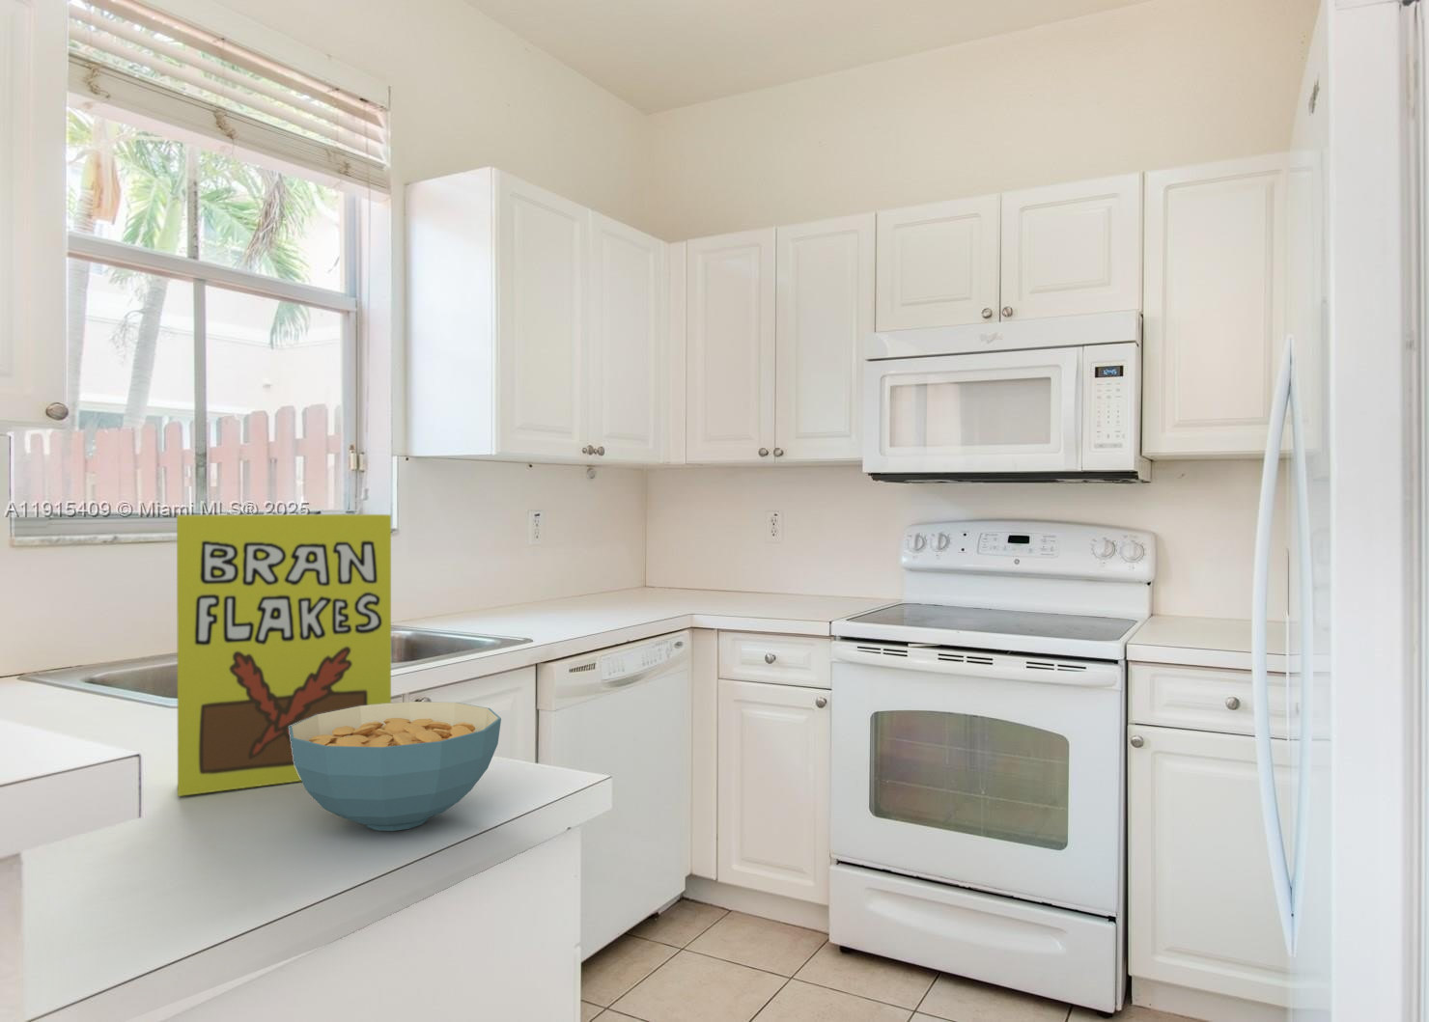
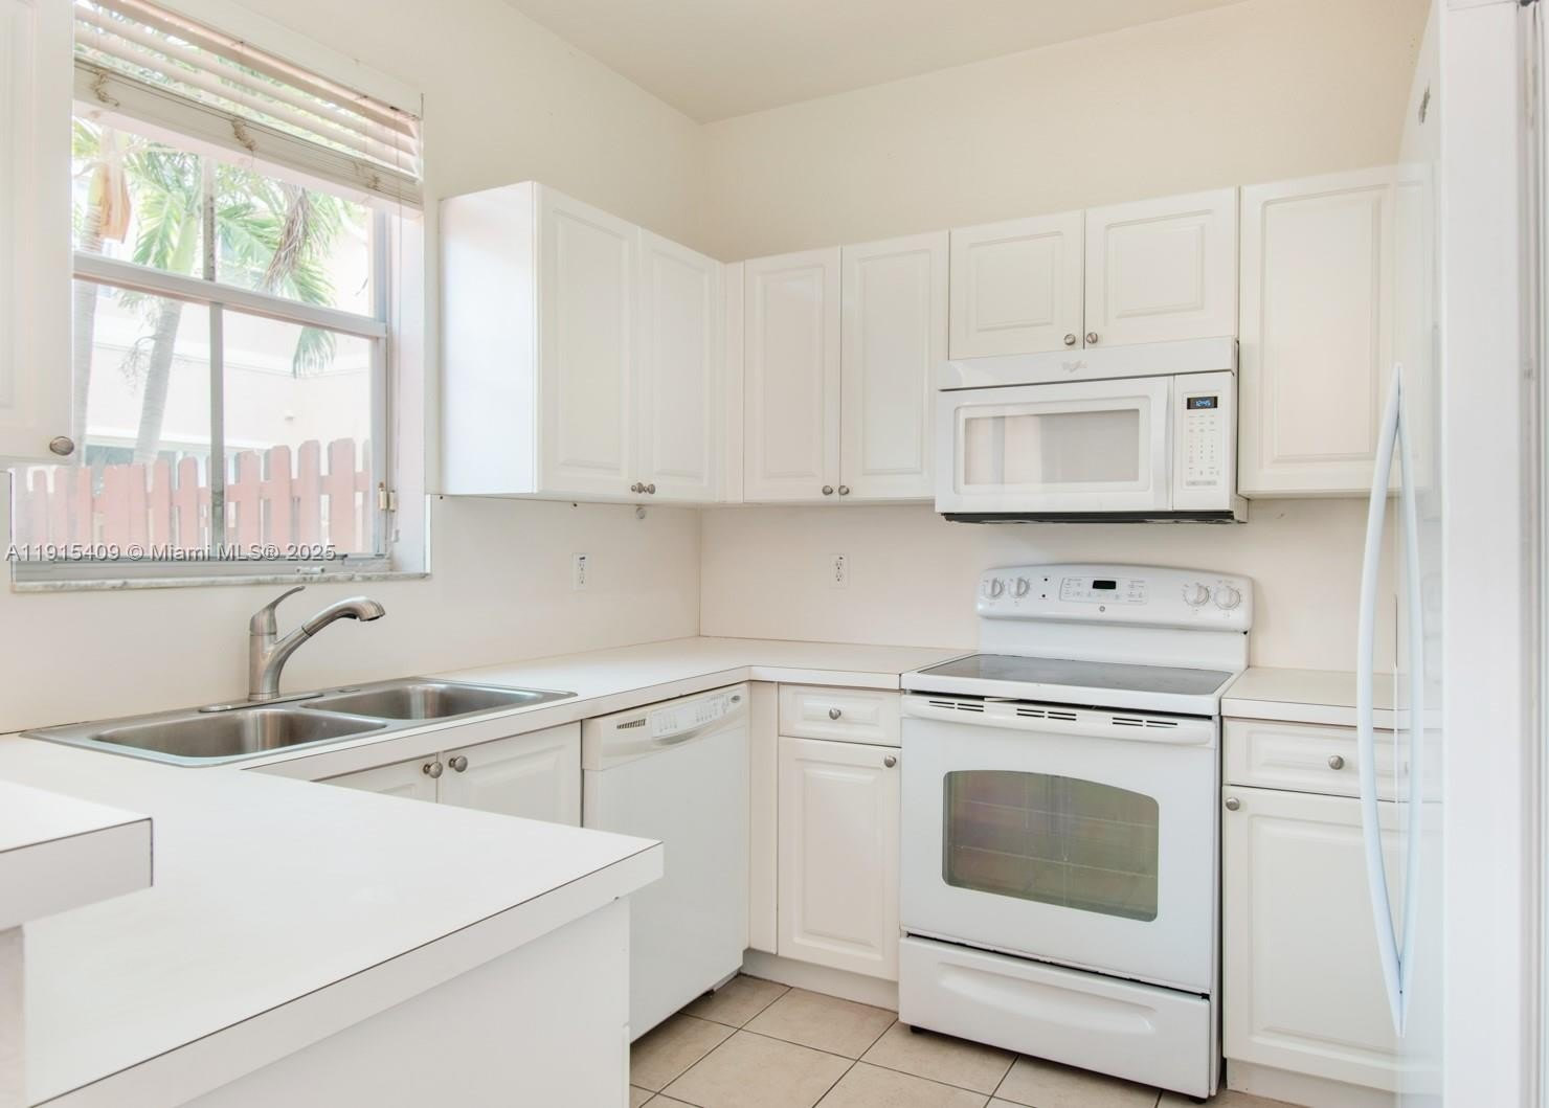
- cereal box [176,513,392,797]
- cereal bowl [289,700,502,832]
